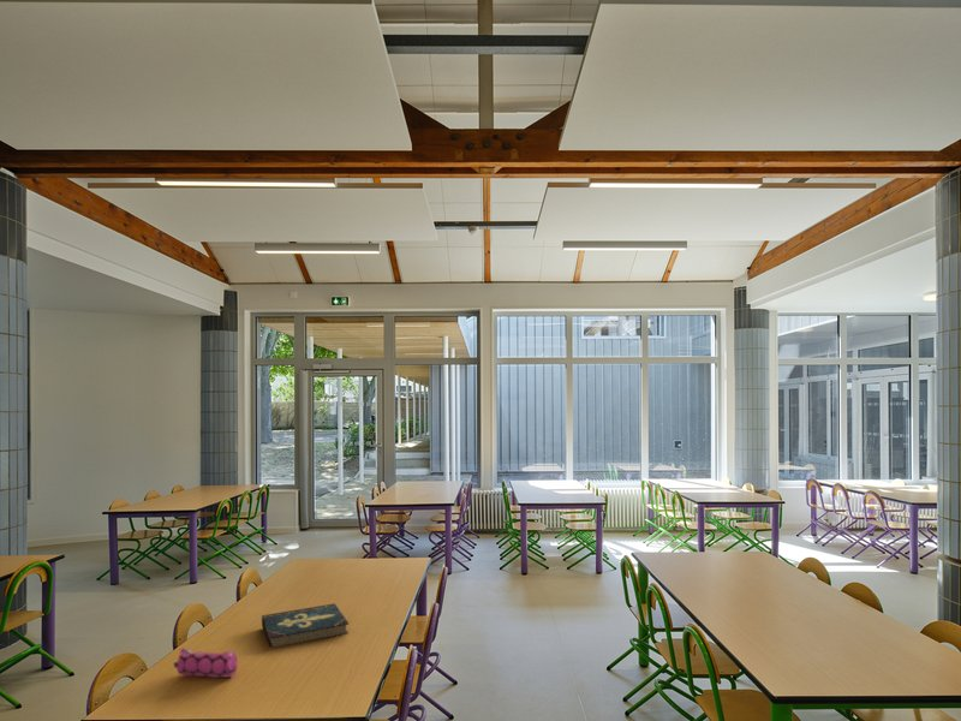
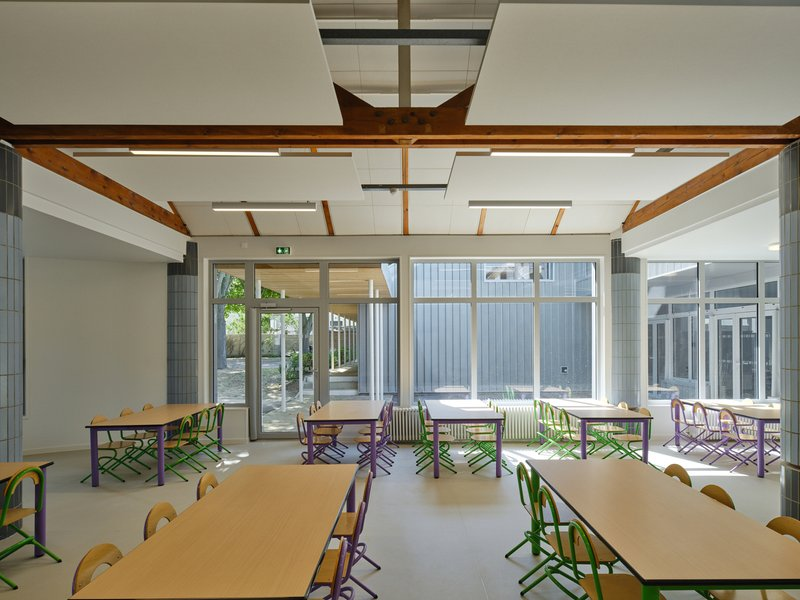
- book [261,602,350,648]
- pencil case [173,646,239,679]
